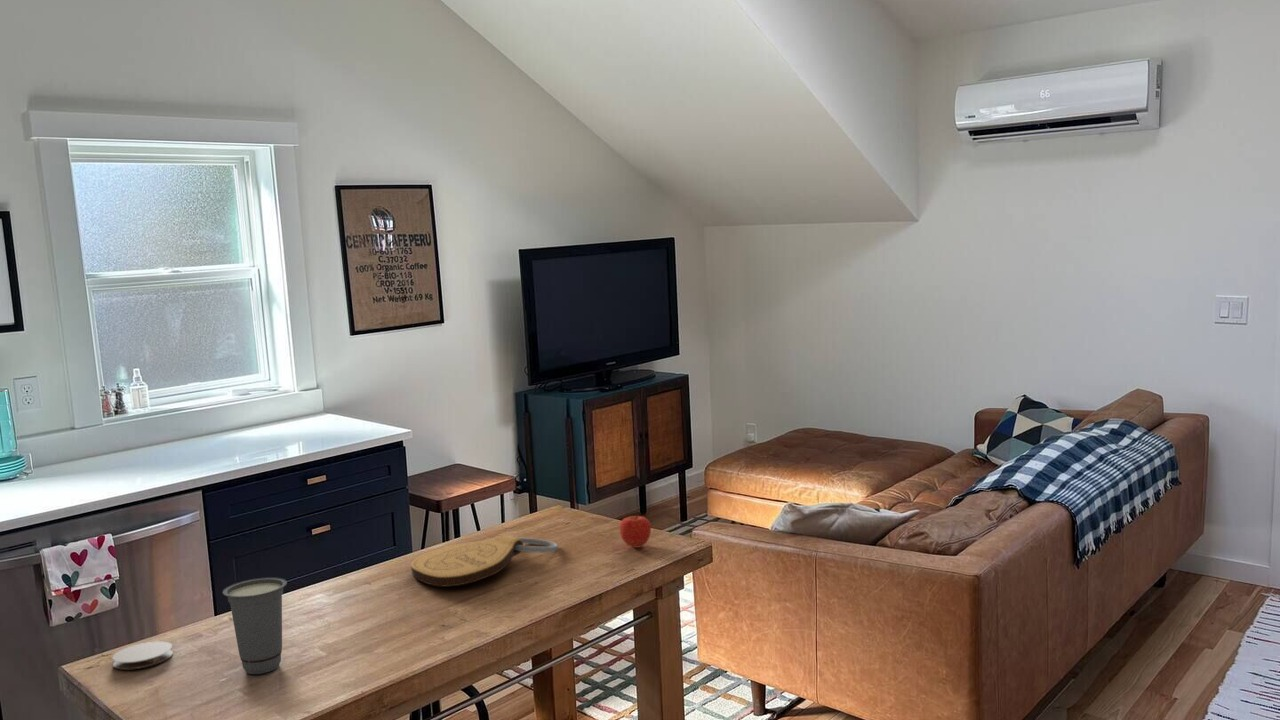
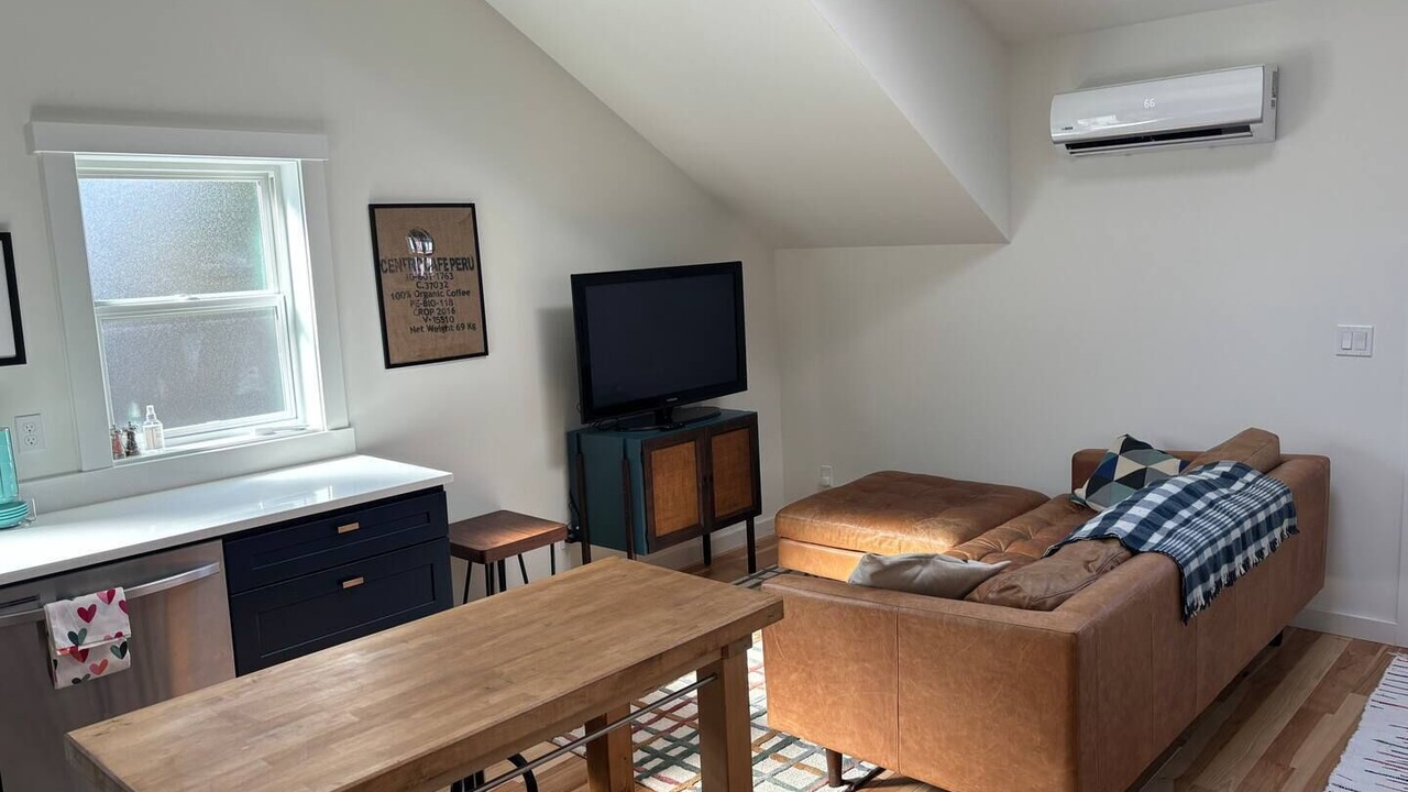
- key chain [410,534,559,587]
- cup [222,576,288,675]
- coaster [111,640,174,671]
- fruit [619,513,652,549]
